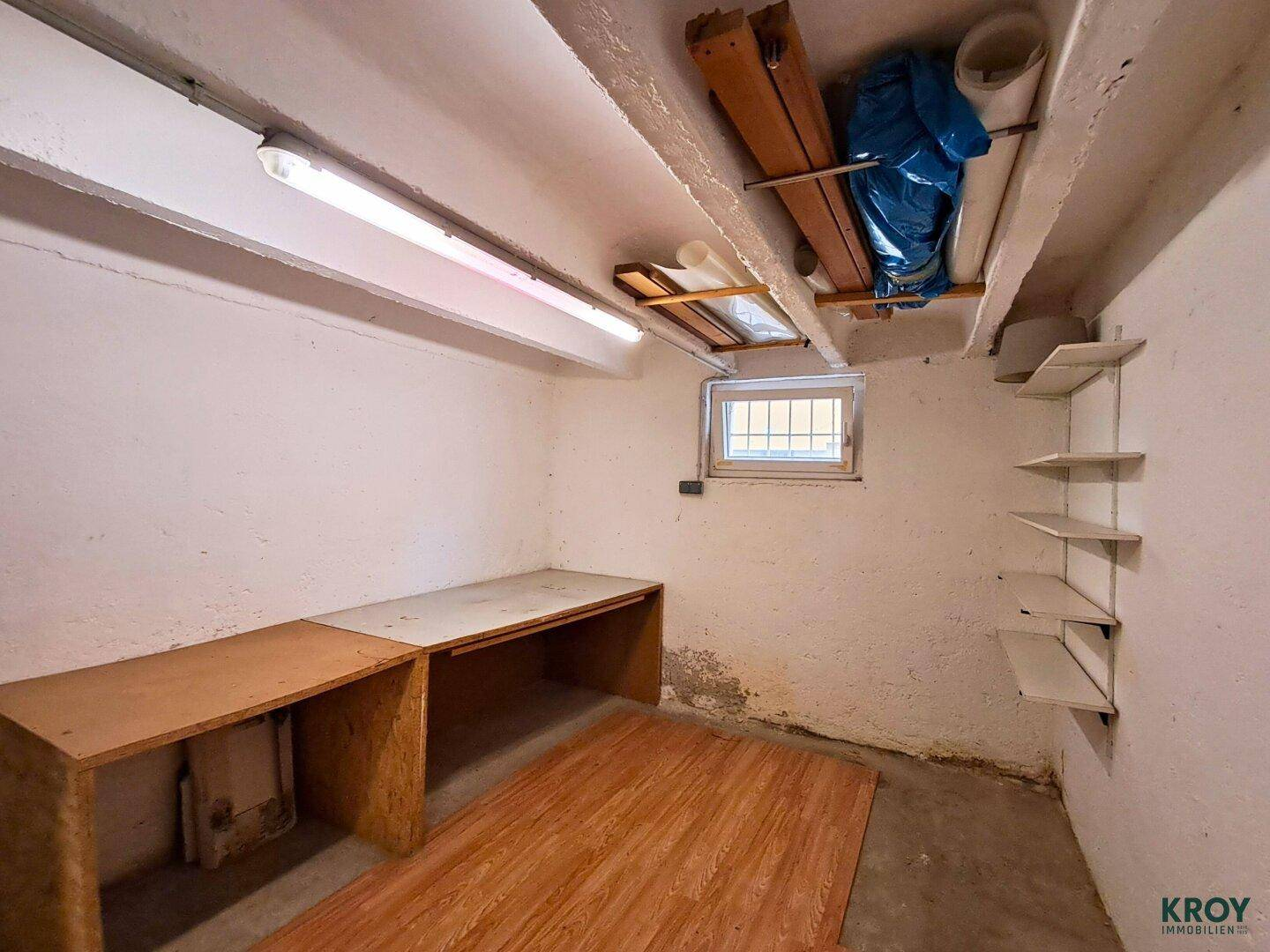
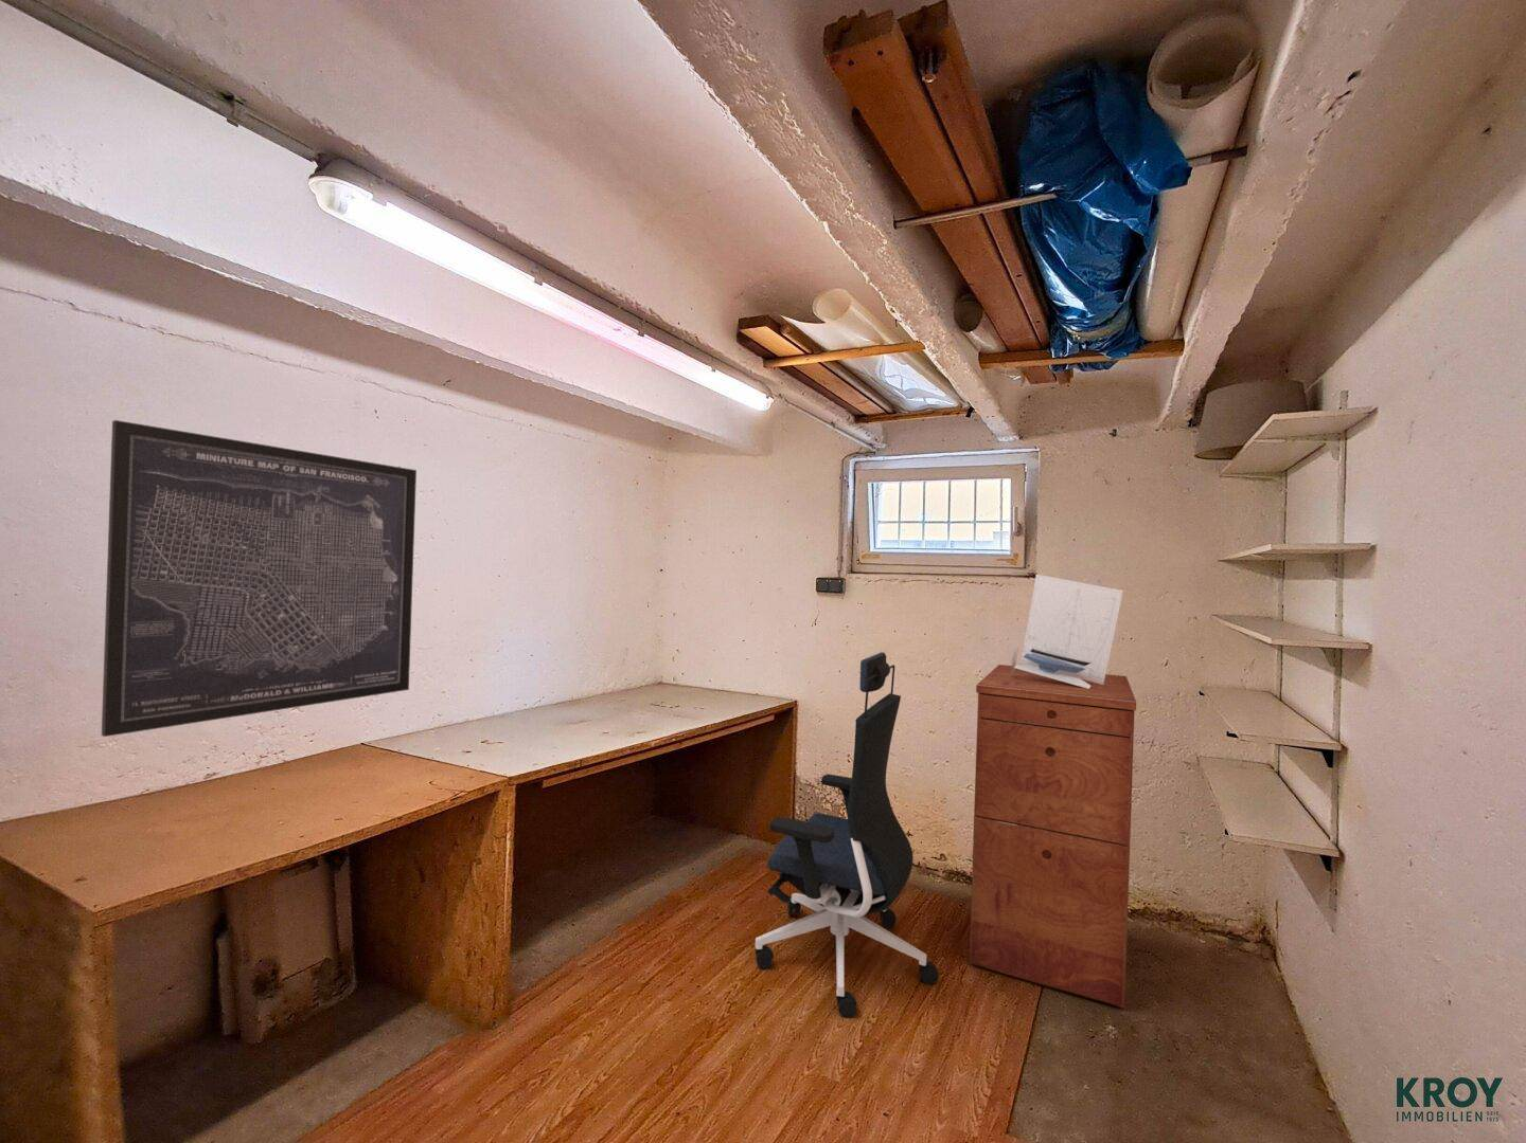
+ document holder [1011,574,1125,689]
+ wall art [101,419,417,737]
+ filing cabinet [968,664,1137,1009]
+ office chair [753,651,938,1019]
